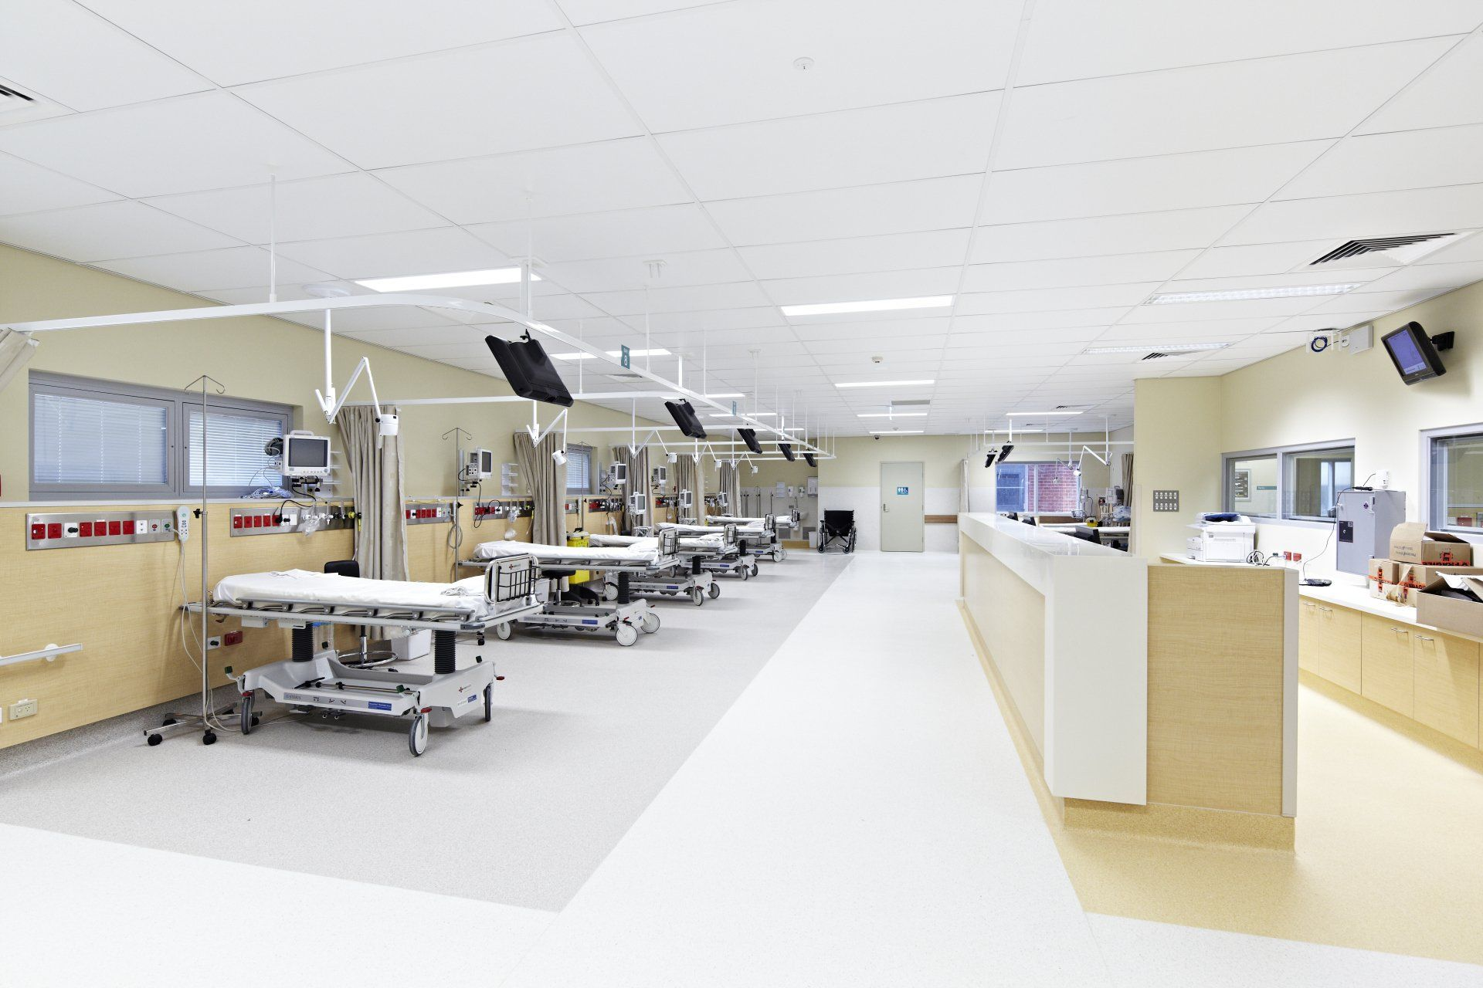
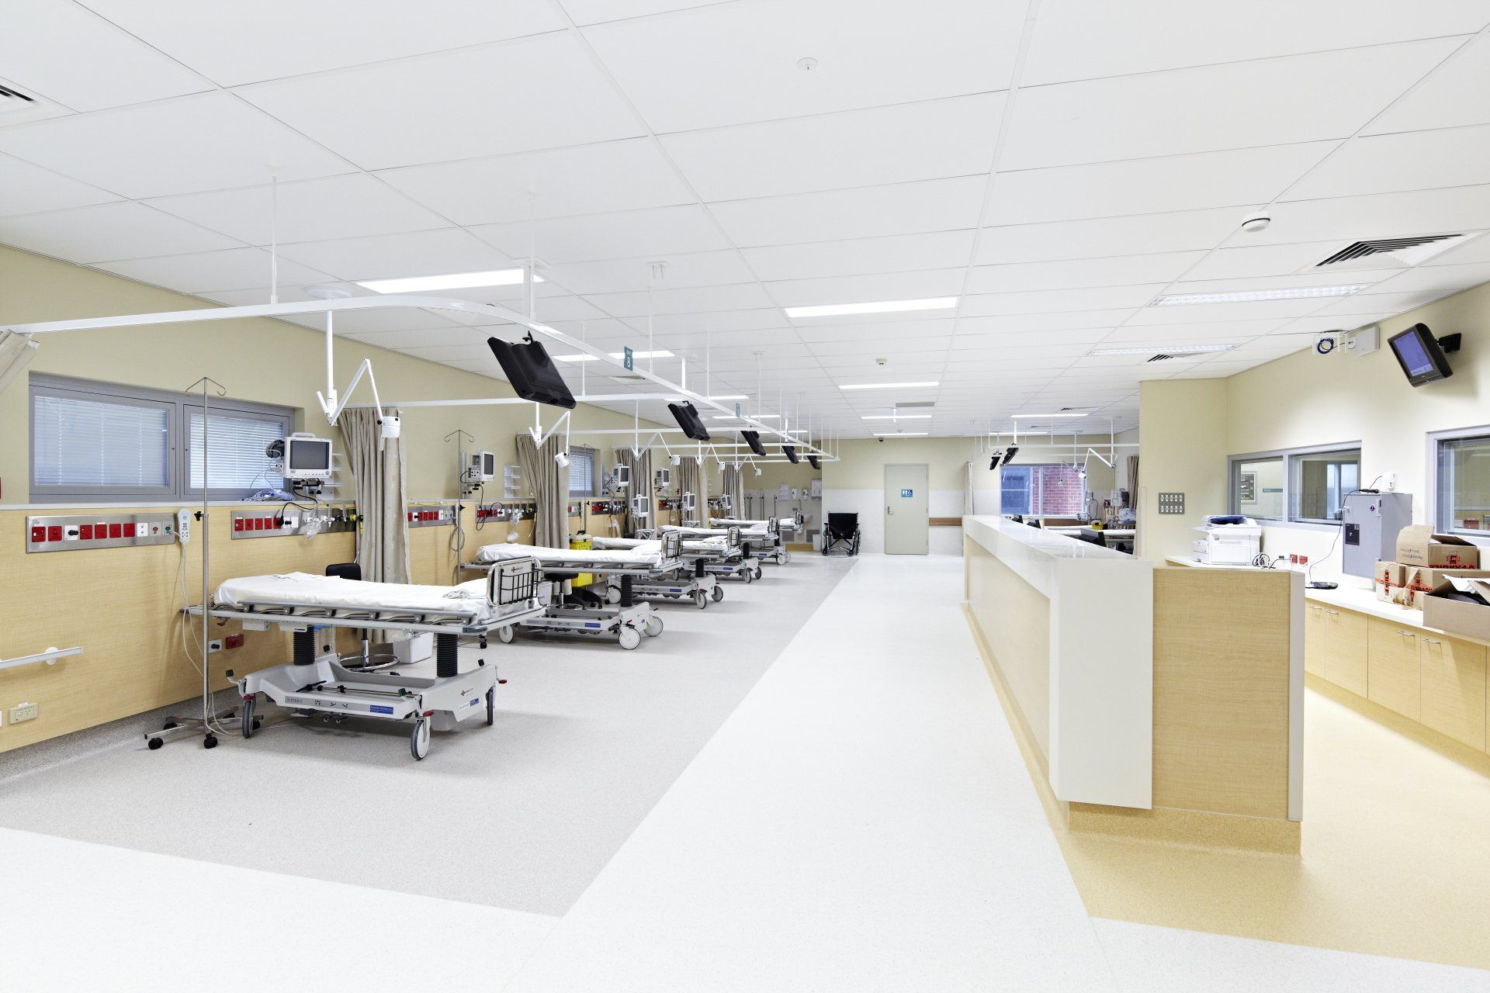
+ smoke detector [1241,211,1272,234]
